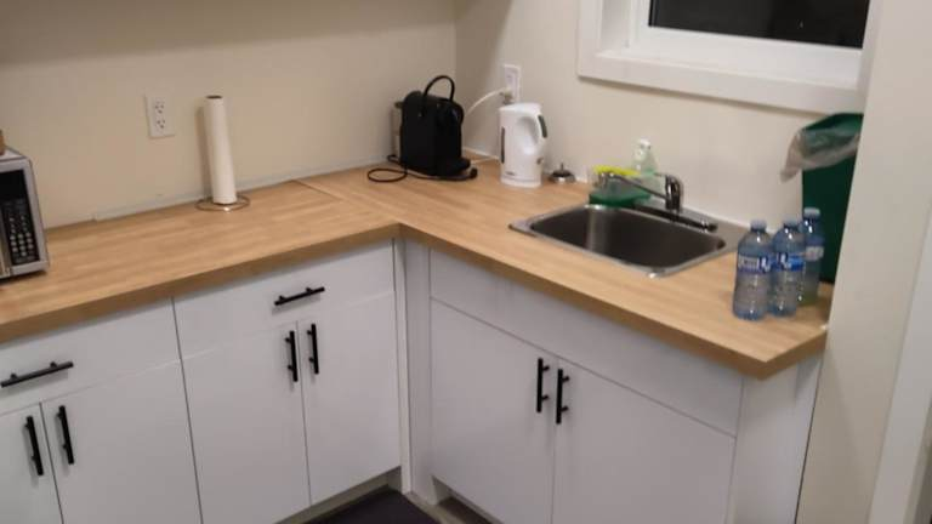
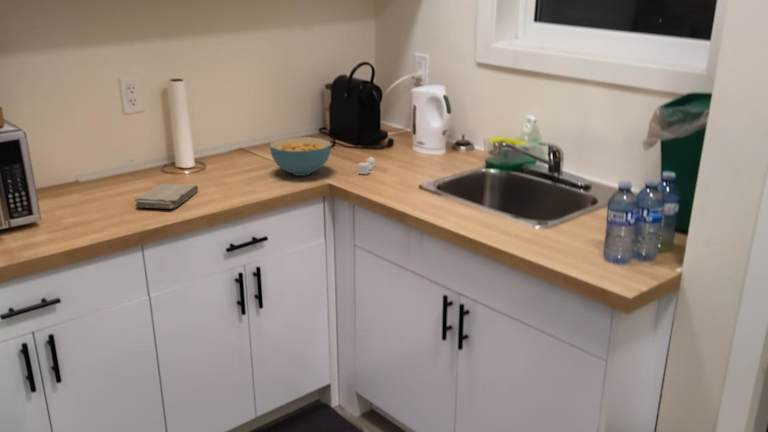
+ washcloth [134,183,199,210]
+ cereal bowl [269,136,332,177]
+ salt and pepper shaker set [357,156,377,175]
